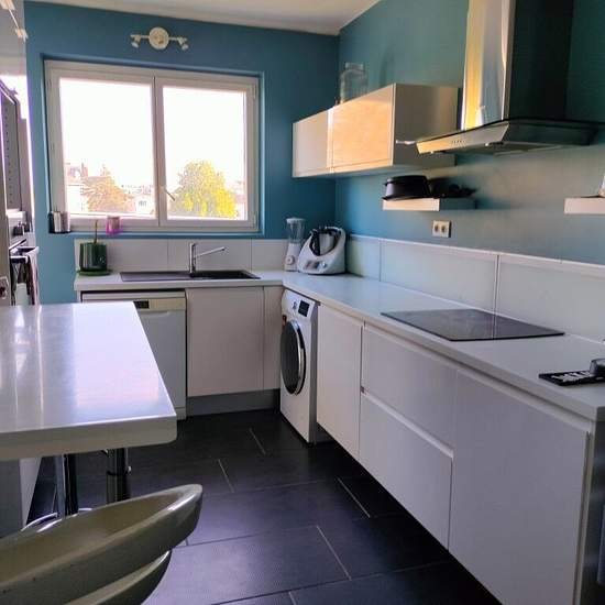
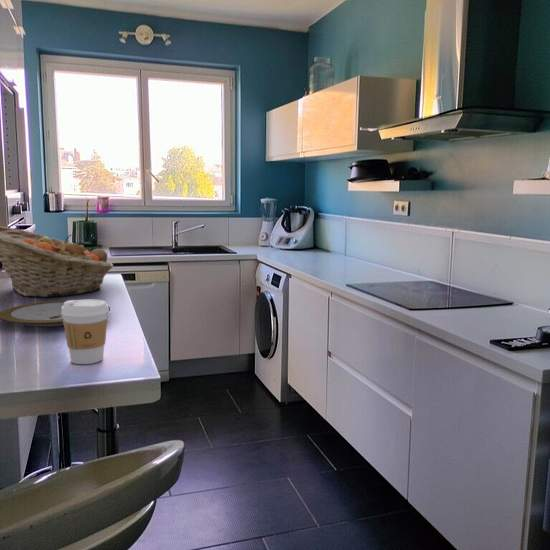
+ coffee cup [62,298,110,365]
+ plate [0,299,111,328]
+ fruit basket [0,226,114,298]
